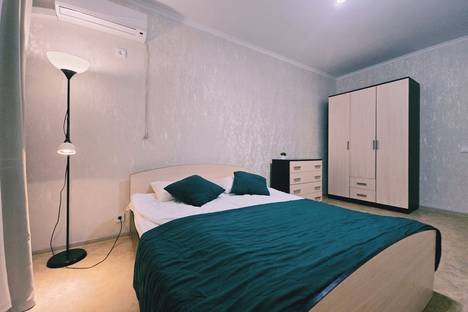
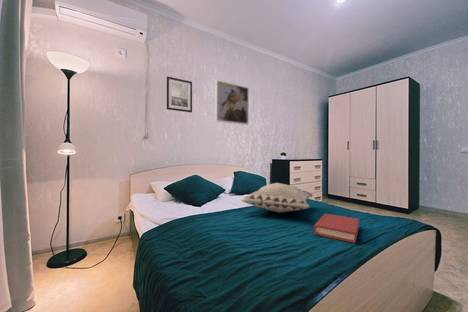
+ decorative pillow [240,182,314,214]
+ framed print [215,79,250,126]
+ hardback book [313,213,360,244]
+ wall art [166,75,193,114]
